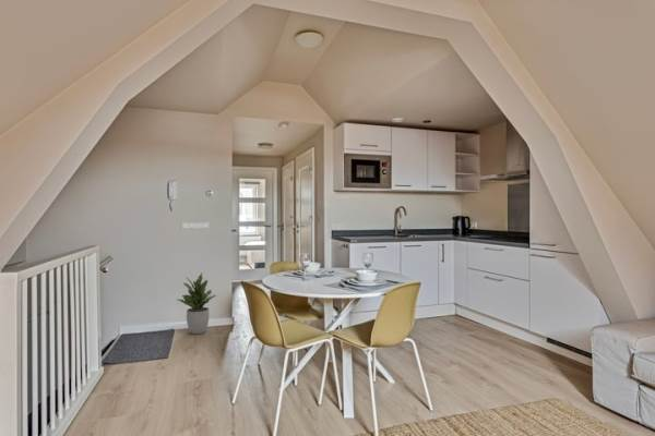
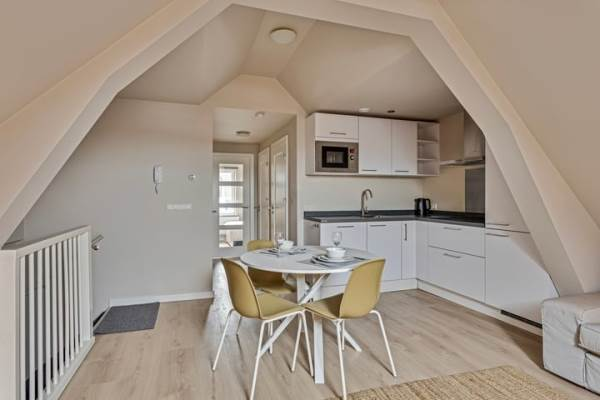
- potted plant [176,272,217,335]
